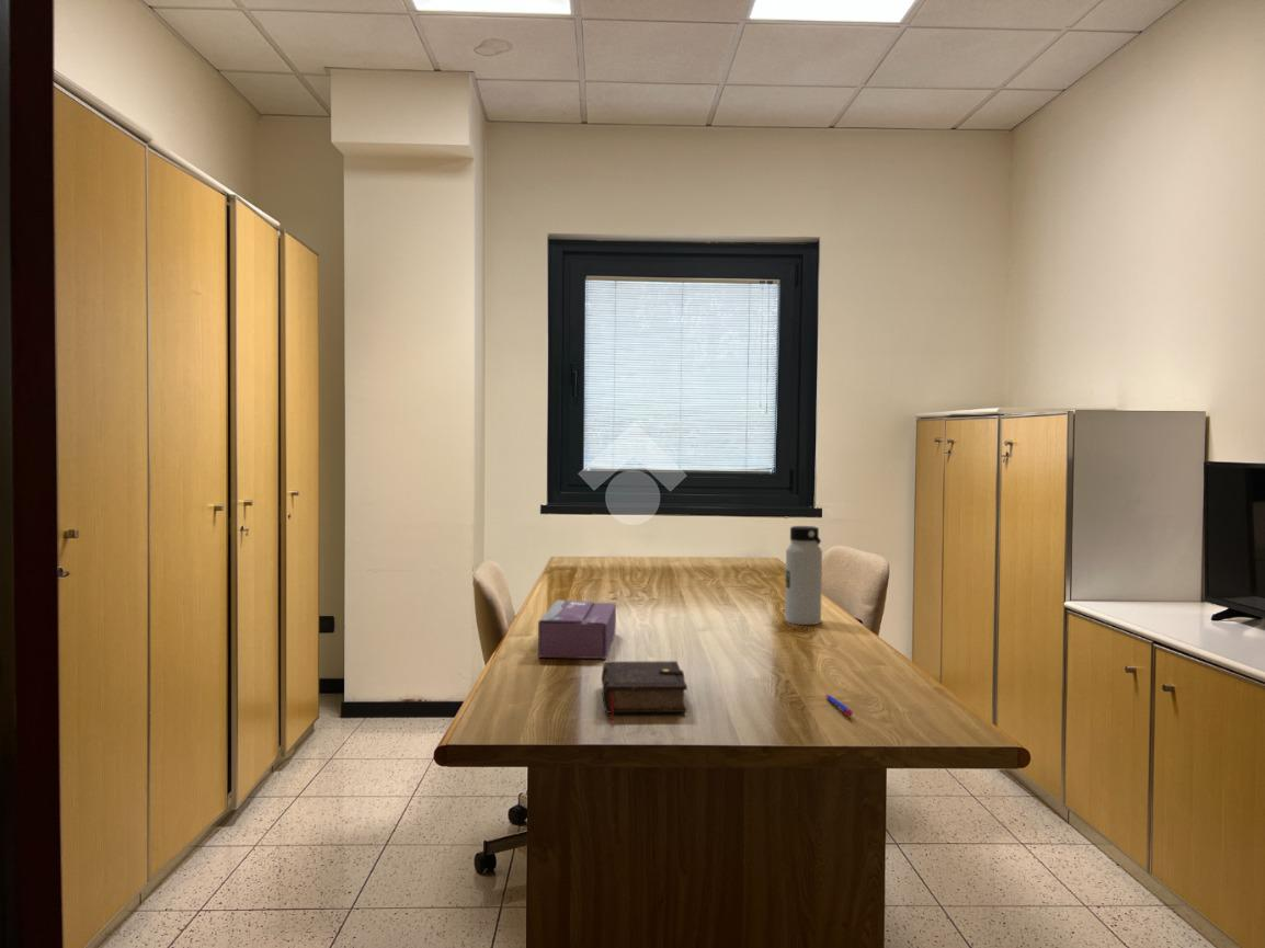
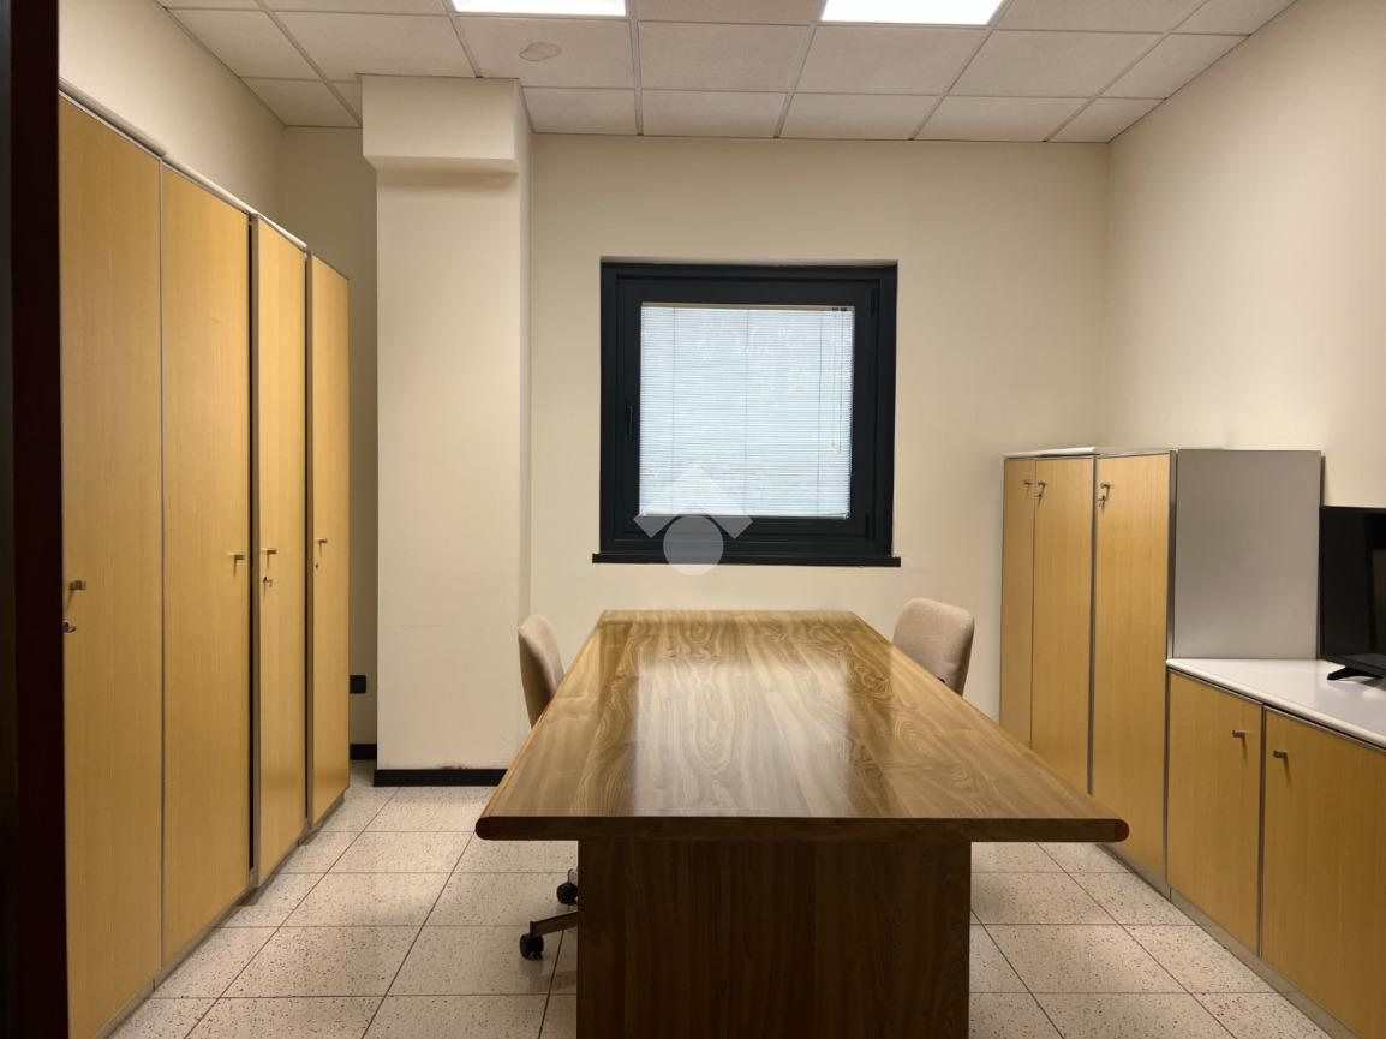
- book [601,660,688,727]
- pen [824,694,854,717]
- water bottle [784,525,823,626]
- tissue box [537,598,617,660]
